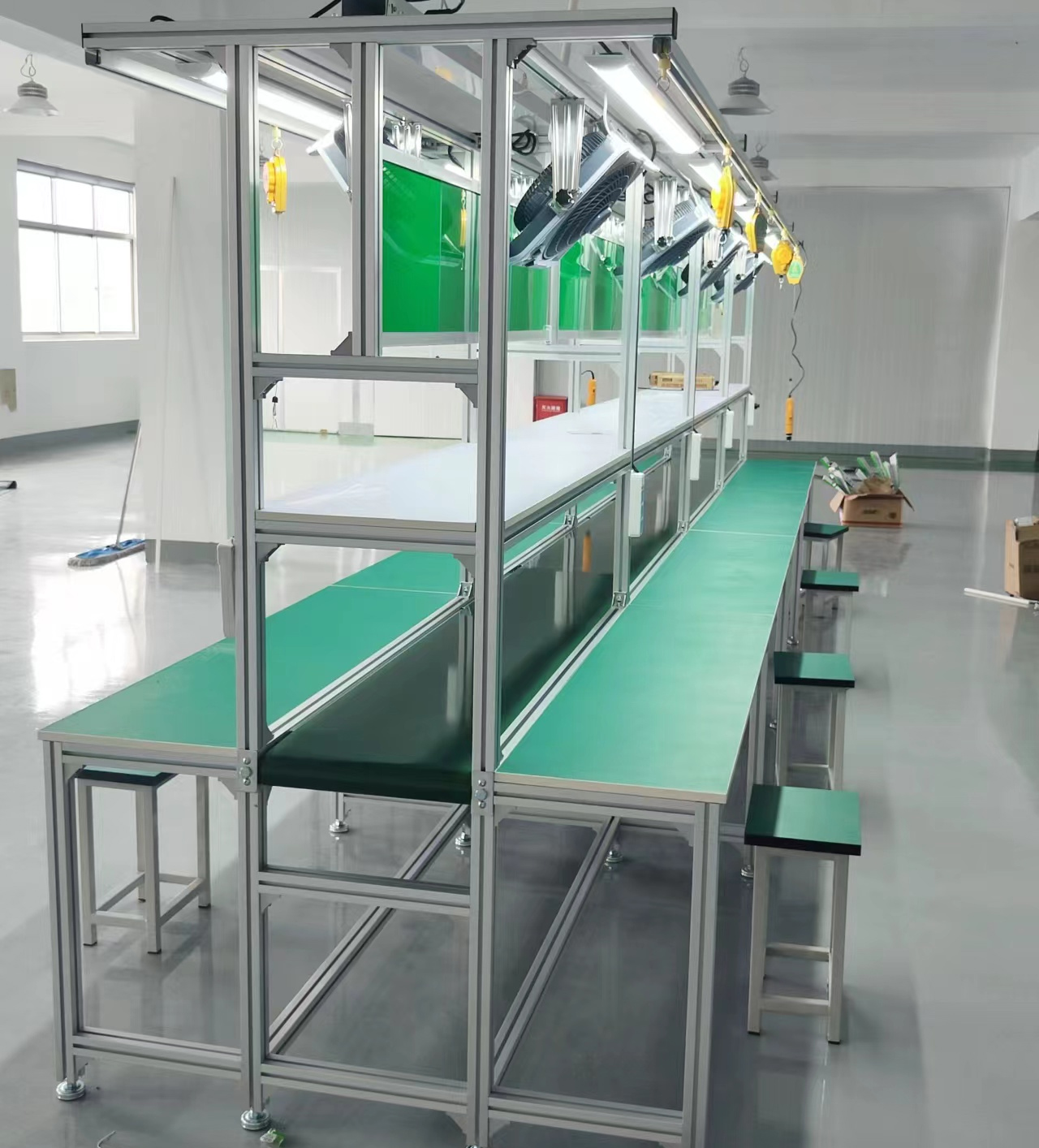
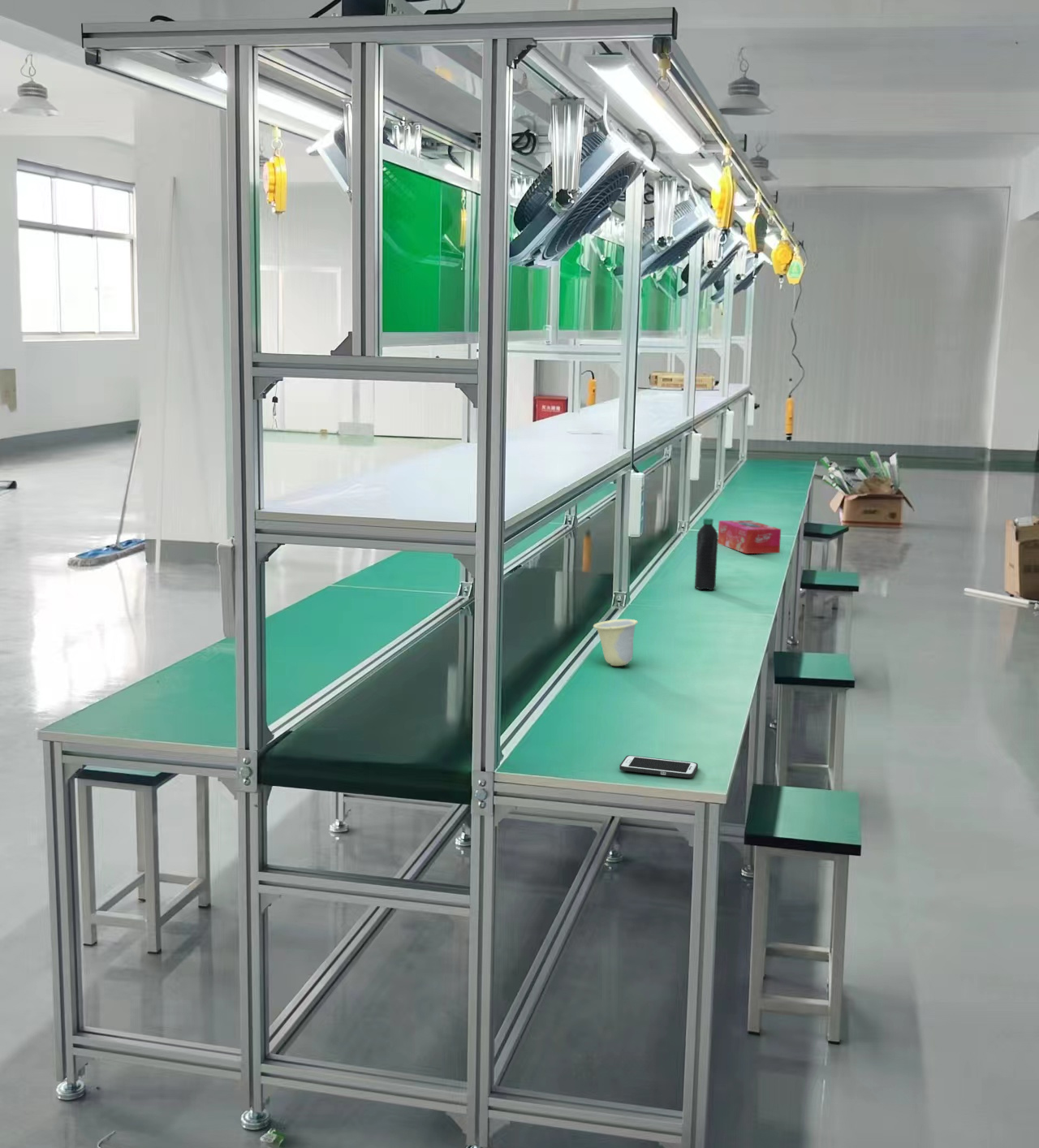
+ tissue box [718,520,782,555]
+ water bottle [694,517,718,591]
+ cell phone [619,754,699,779]
+ cup [593,619,639,667]
